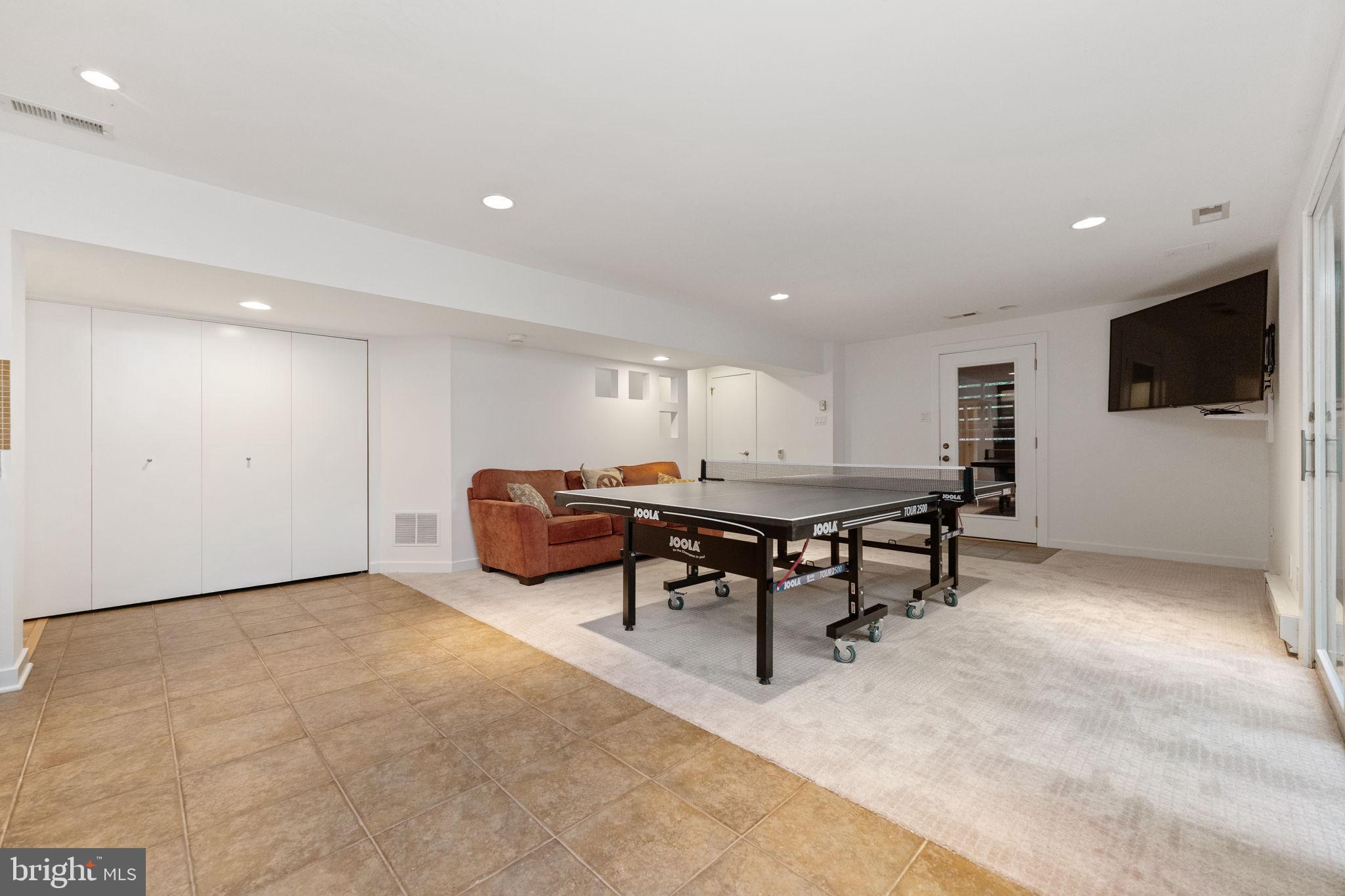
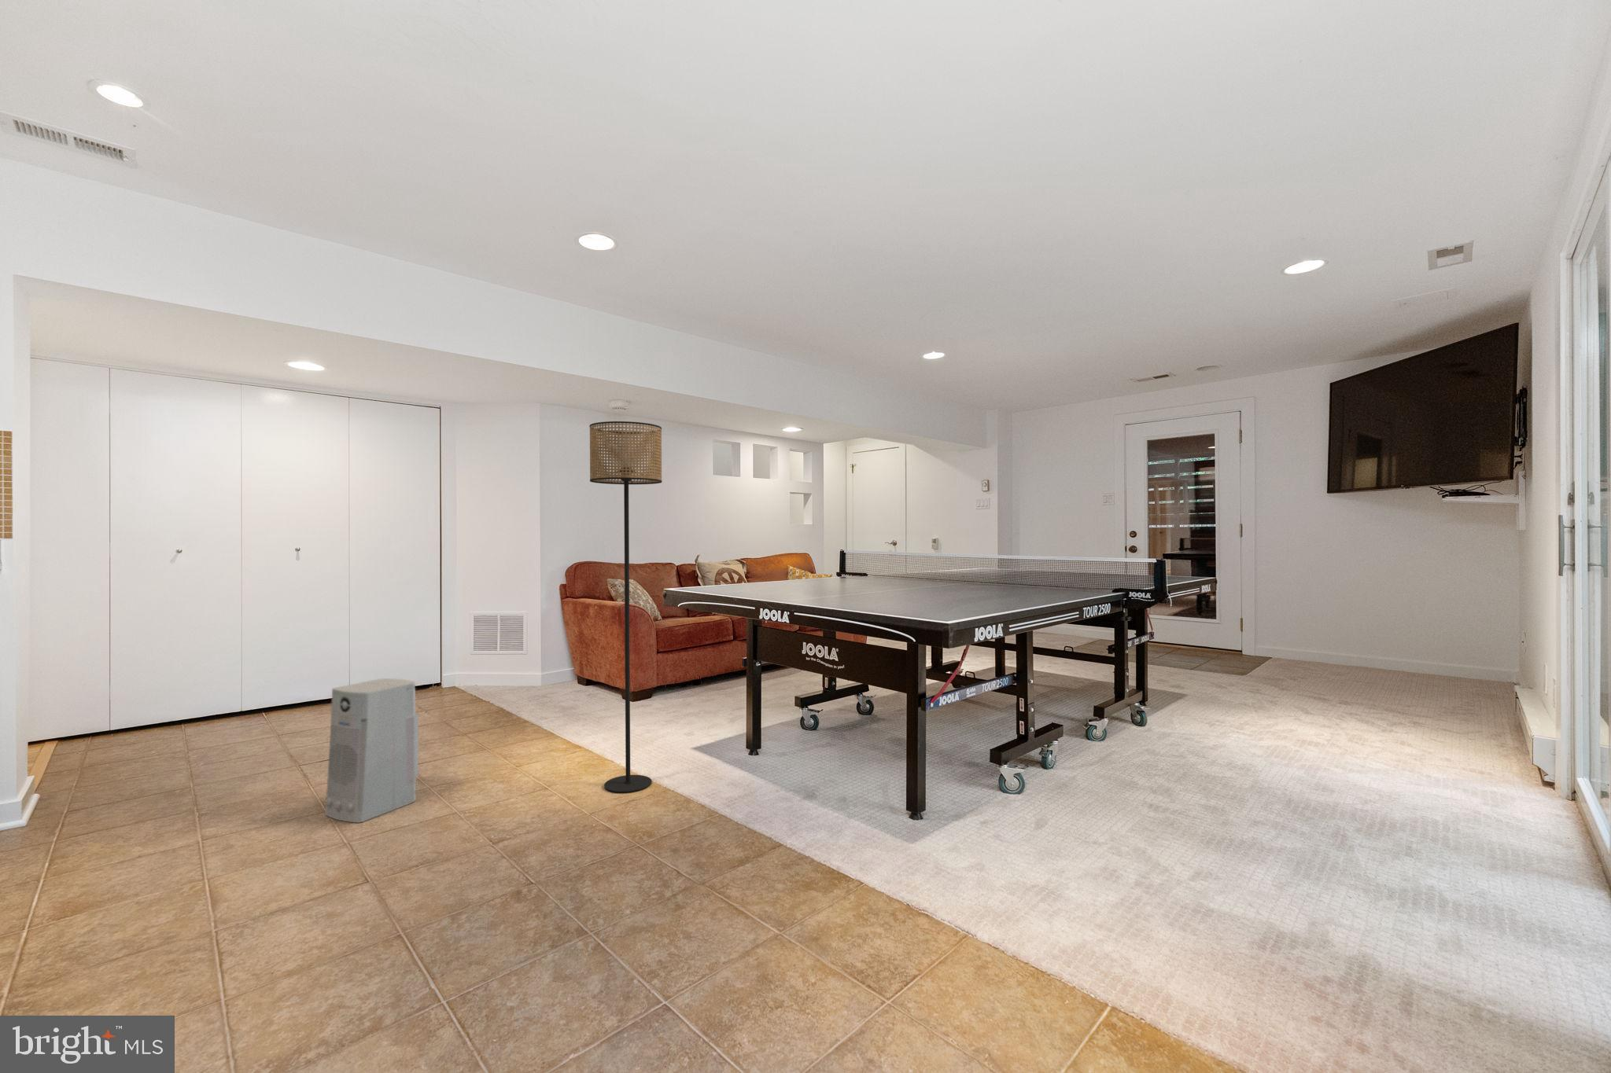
+ floor lamp [589,420,664,794]
+ air purifier [325,678,419,824]
